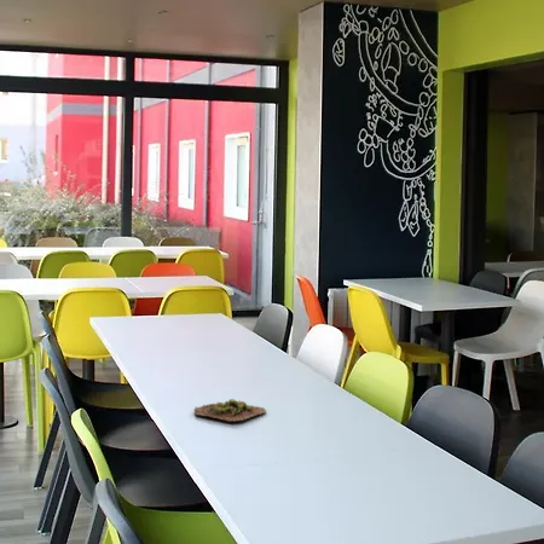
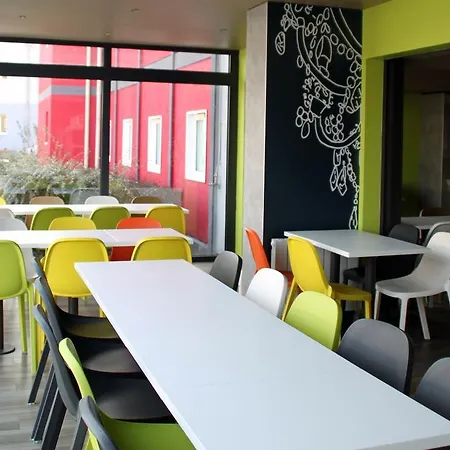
- succulent plant [193,398,267,423]
